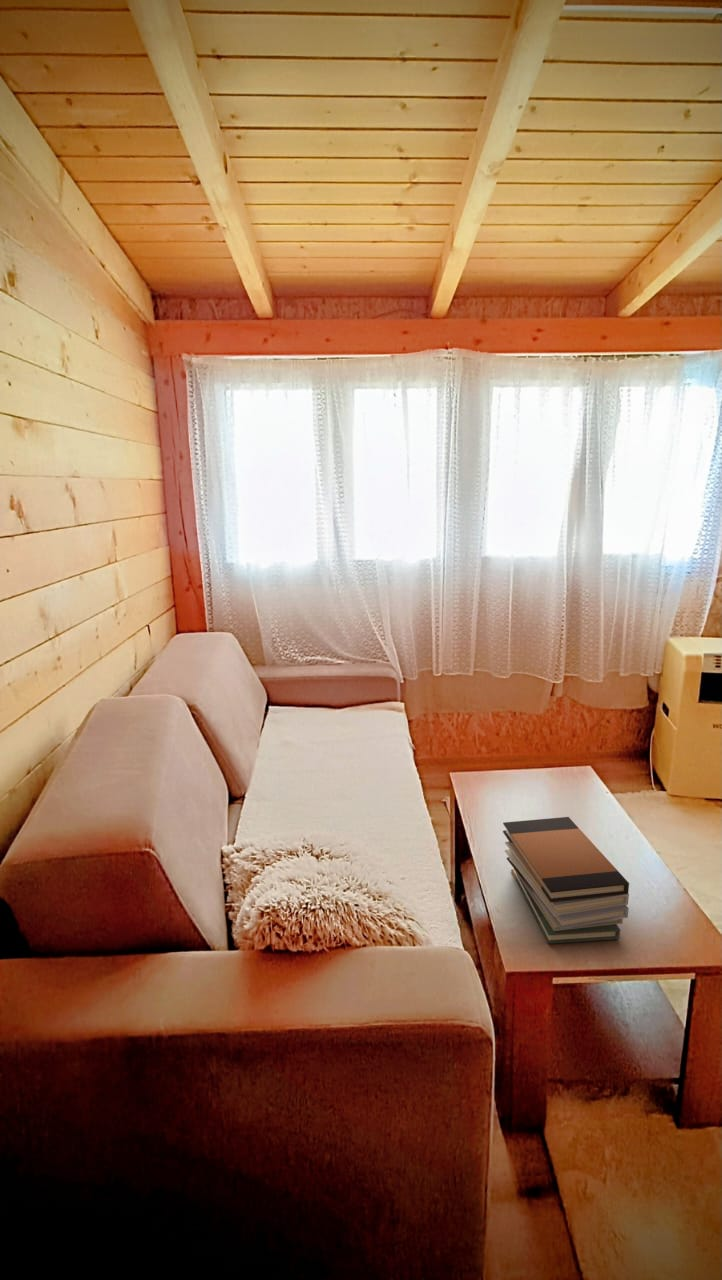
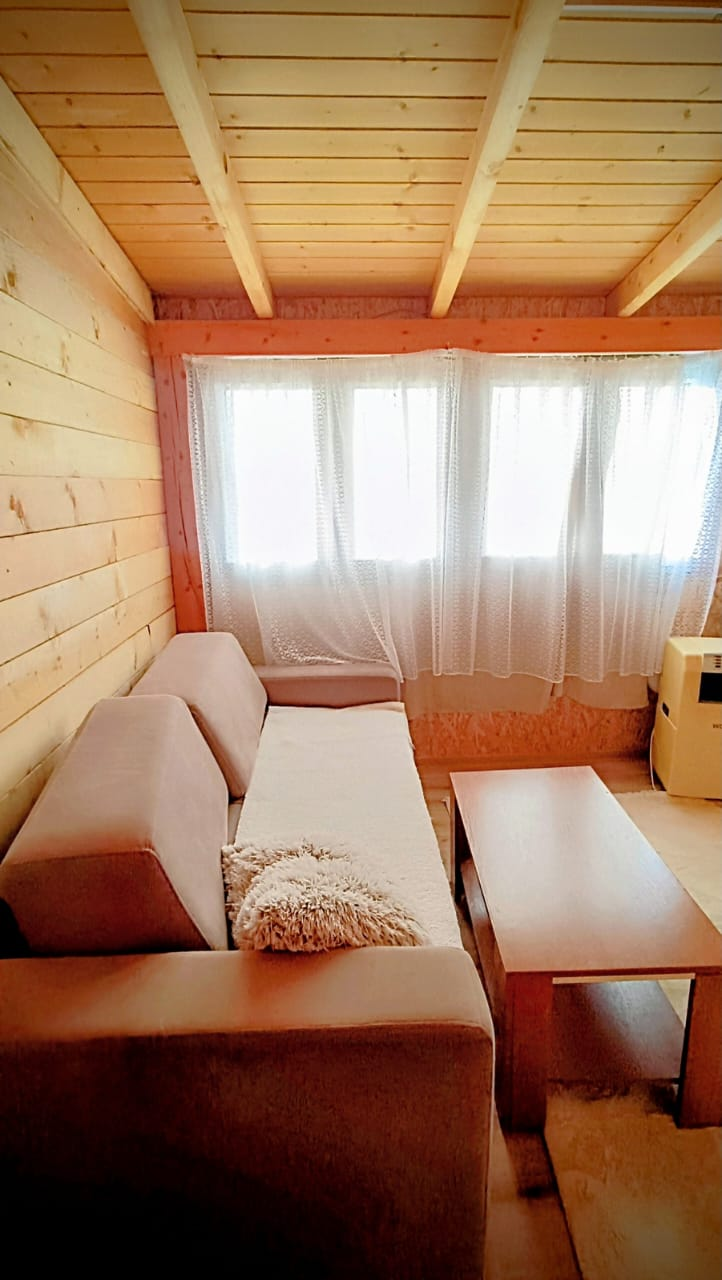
- book stack [502,816,630,945]
